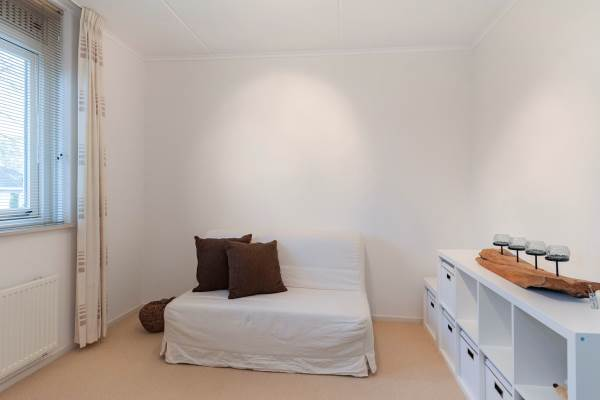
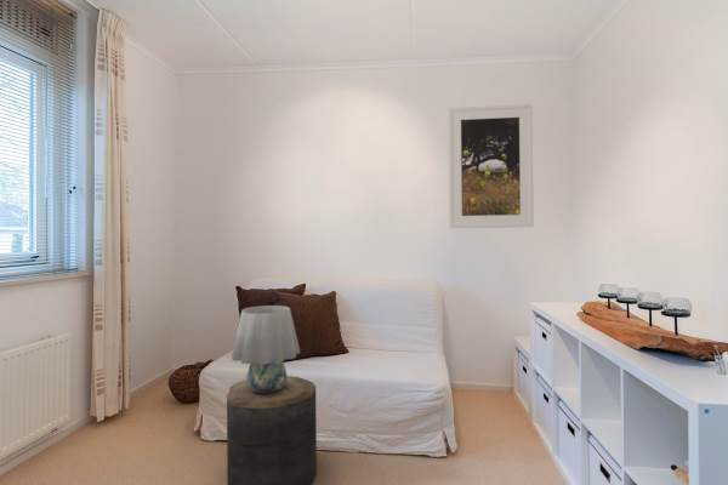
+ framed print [448,103,535,229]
+ table lamp [231,304,301,393]
+ stool [226,375,318,485]
